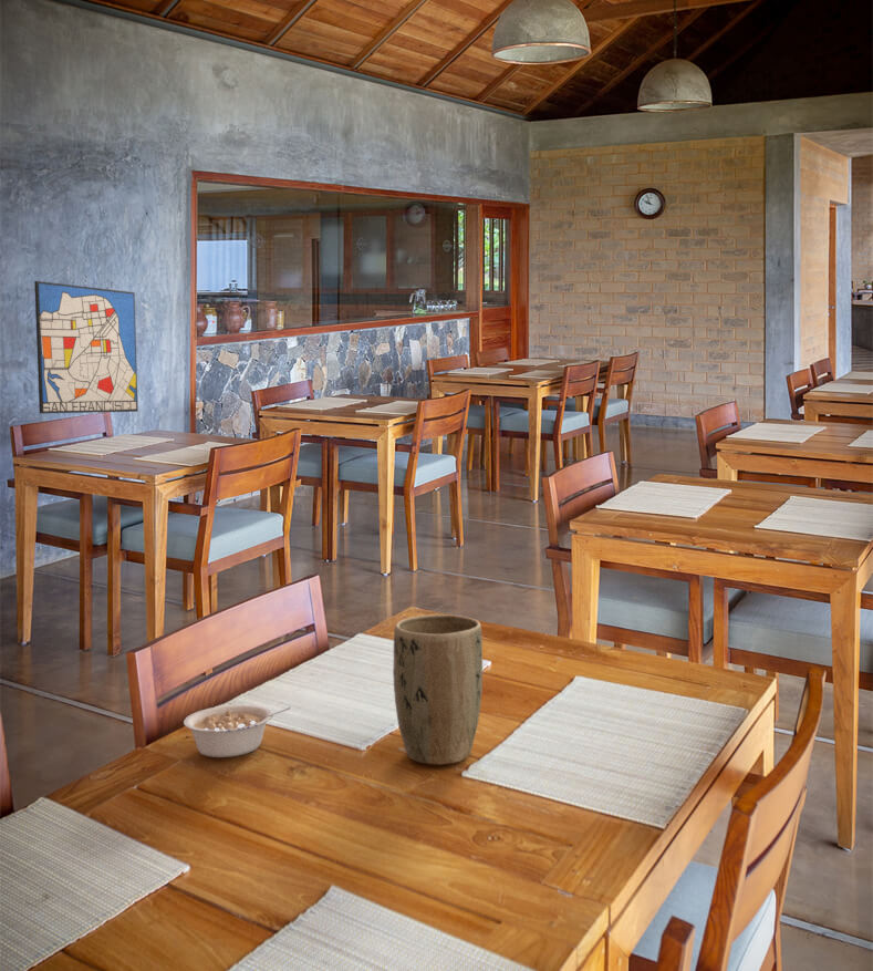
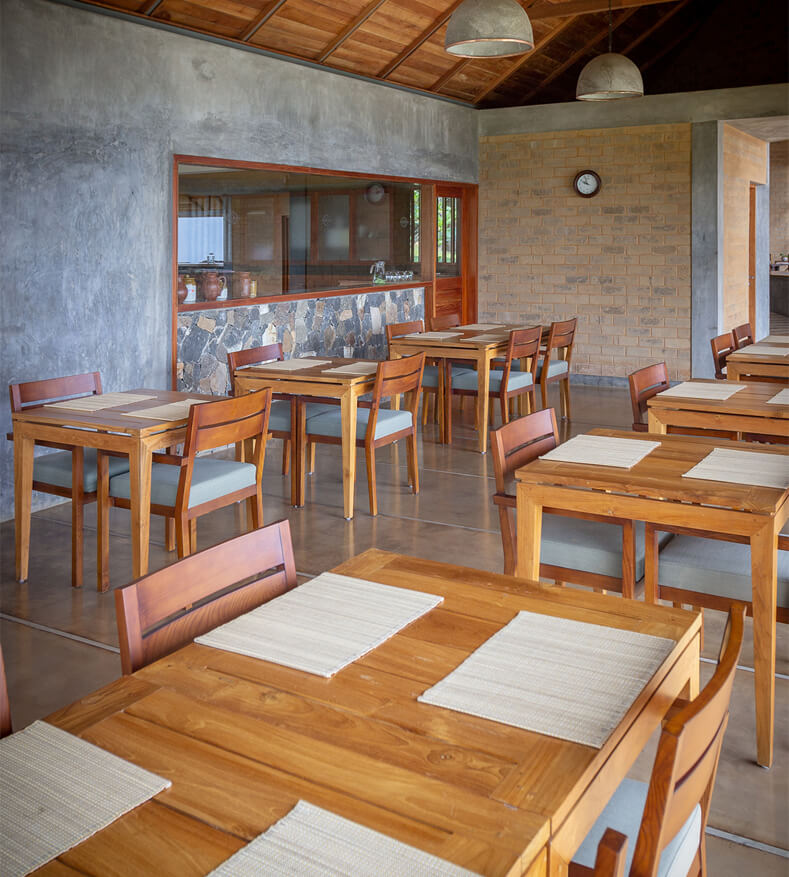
- wall art [33,280,139,414]
- plant pot [392,613,484,766]
- legume [183,703,292,758]
